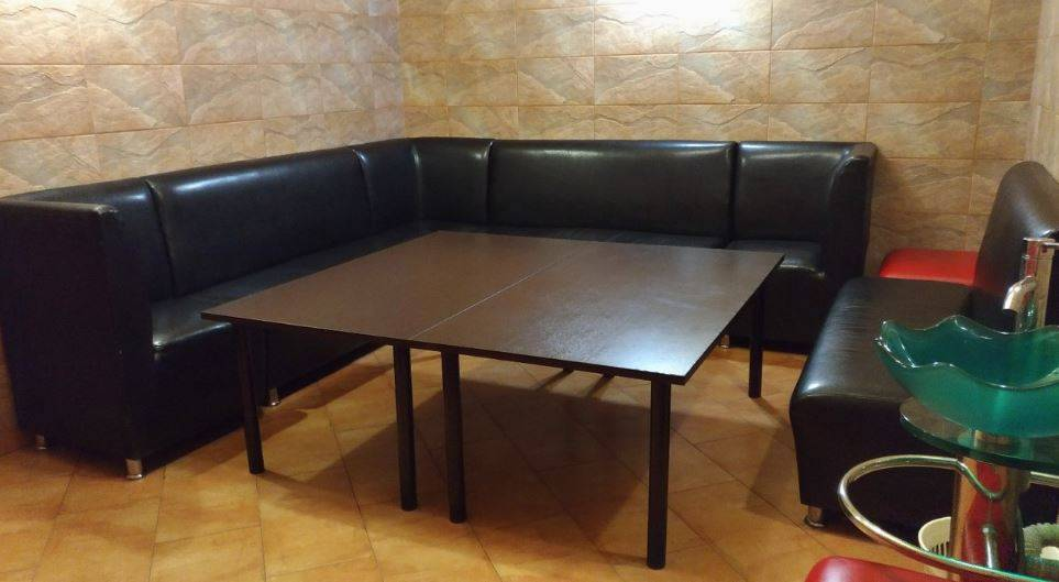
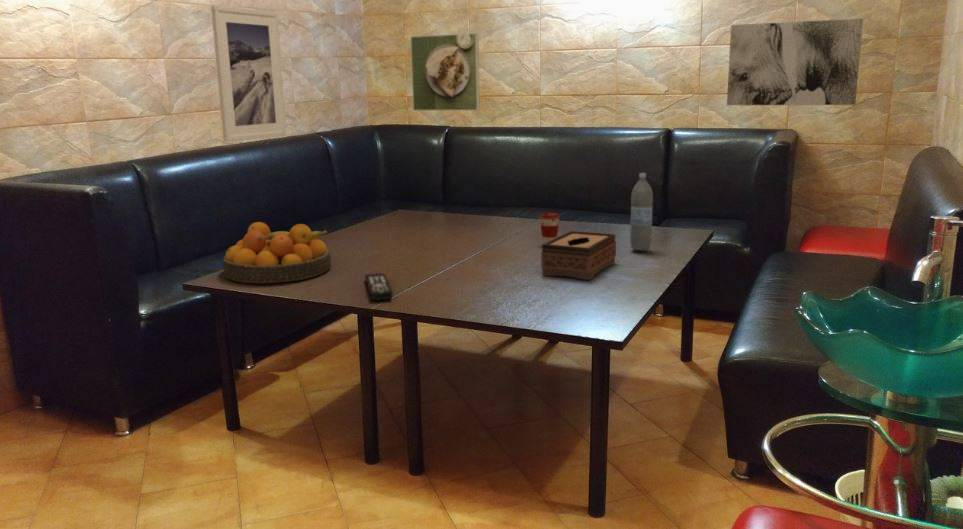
+ fruit bowl [222,221,332,284]
+ remote control [364,272,394,301]
+ wall art [726,18,864,106]
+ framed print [409,32,481,112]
+ coffee cup [539,212,561,244]
+ tissue box [540,230,617,281]
+ water bottle [629,172,654,252]
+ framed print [210,4,288,143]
